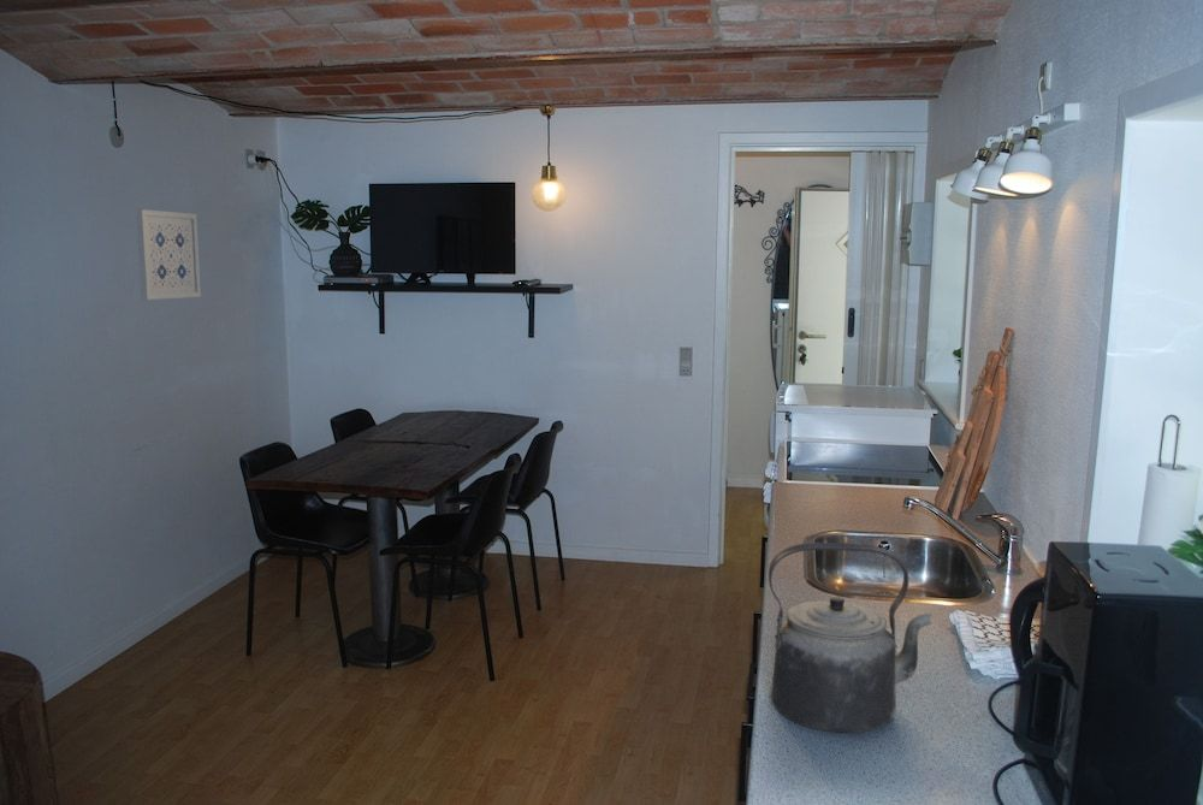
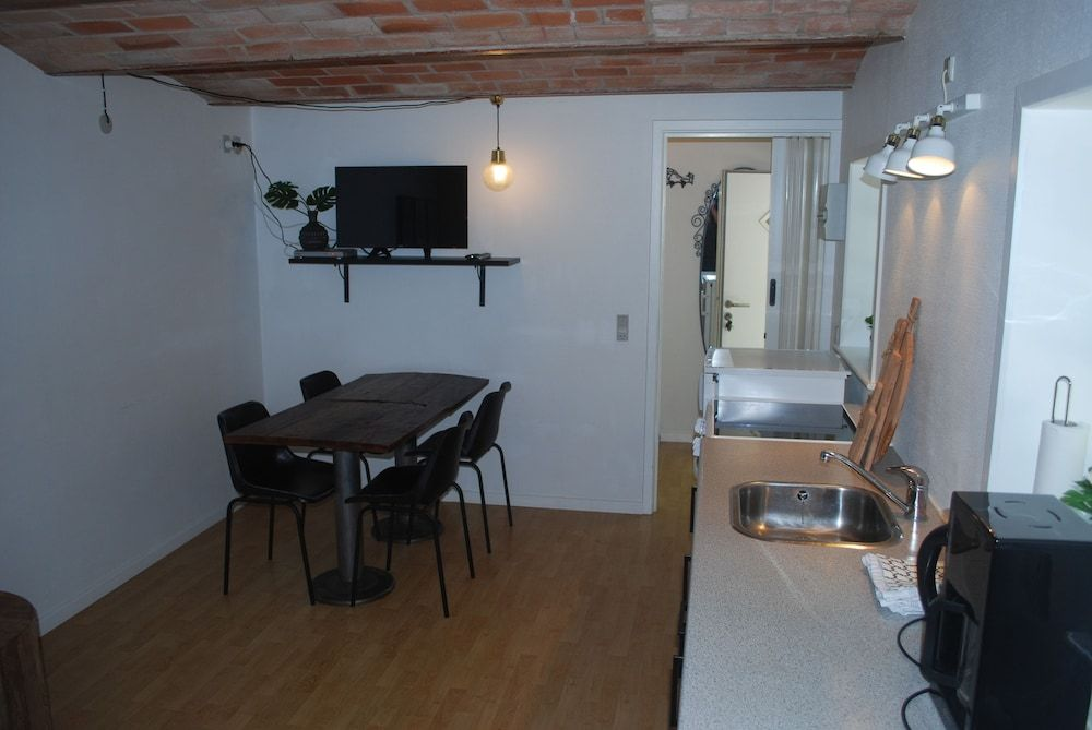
- kettle [768,541,932,734]
- wall art [135,208,202,301]
